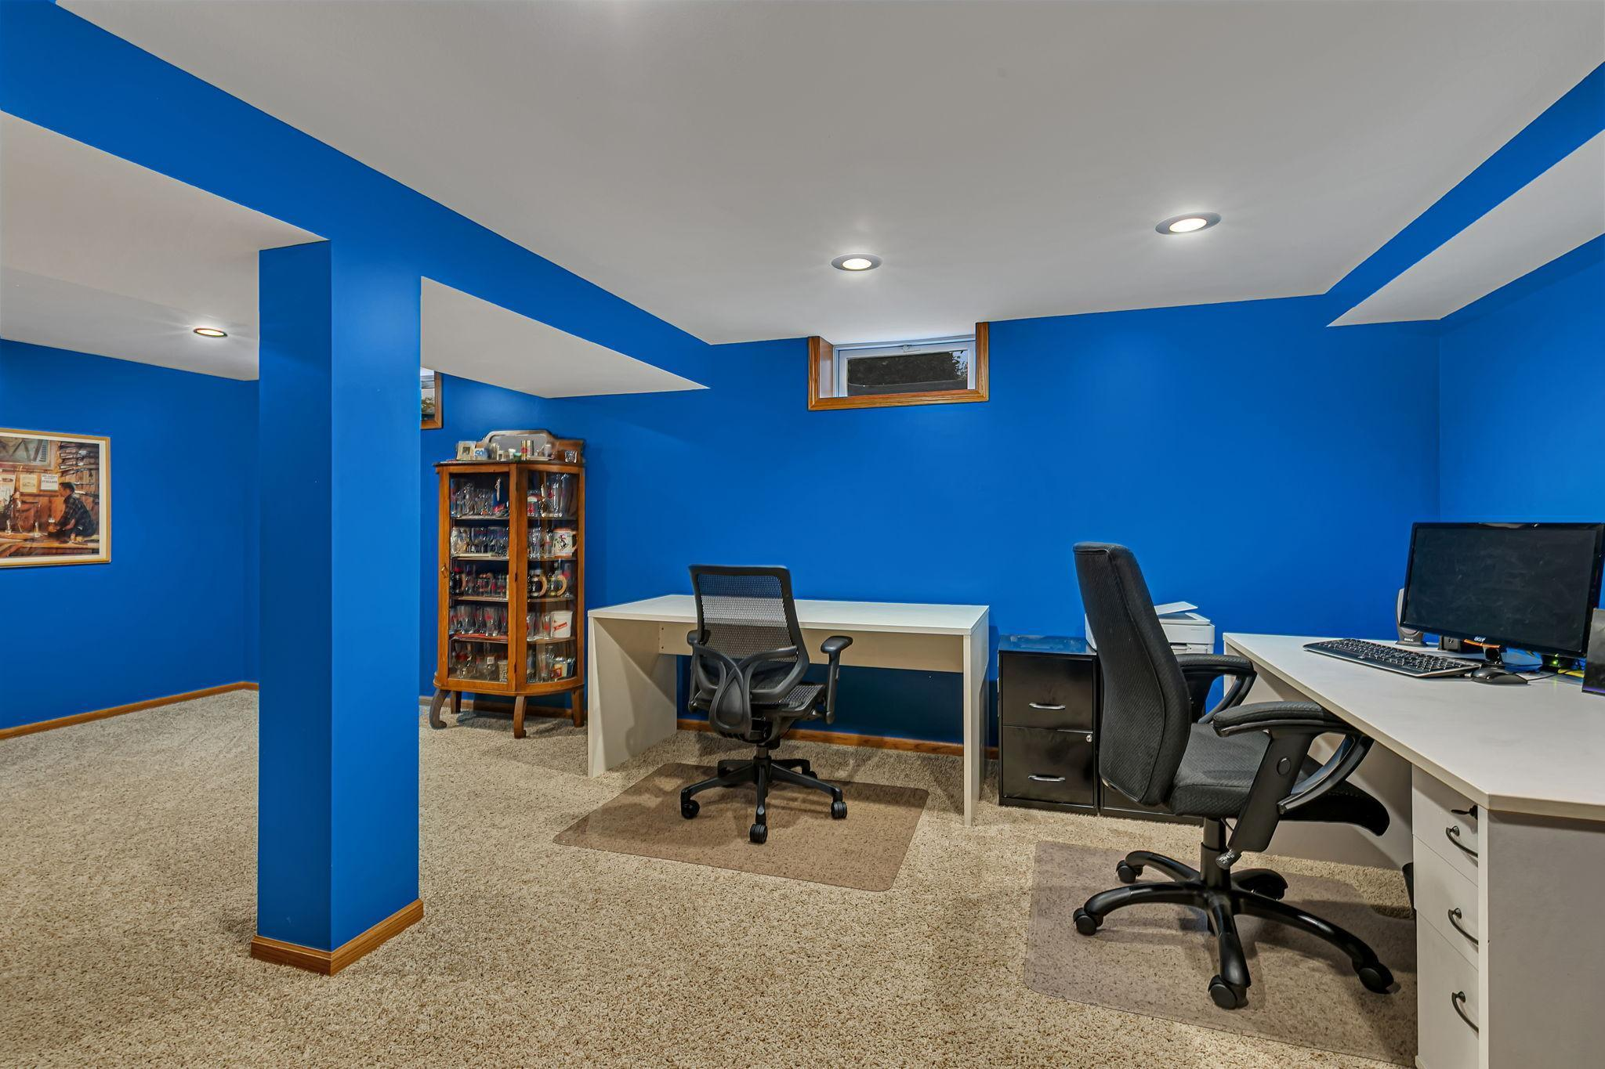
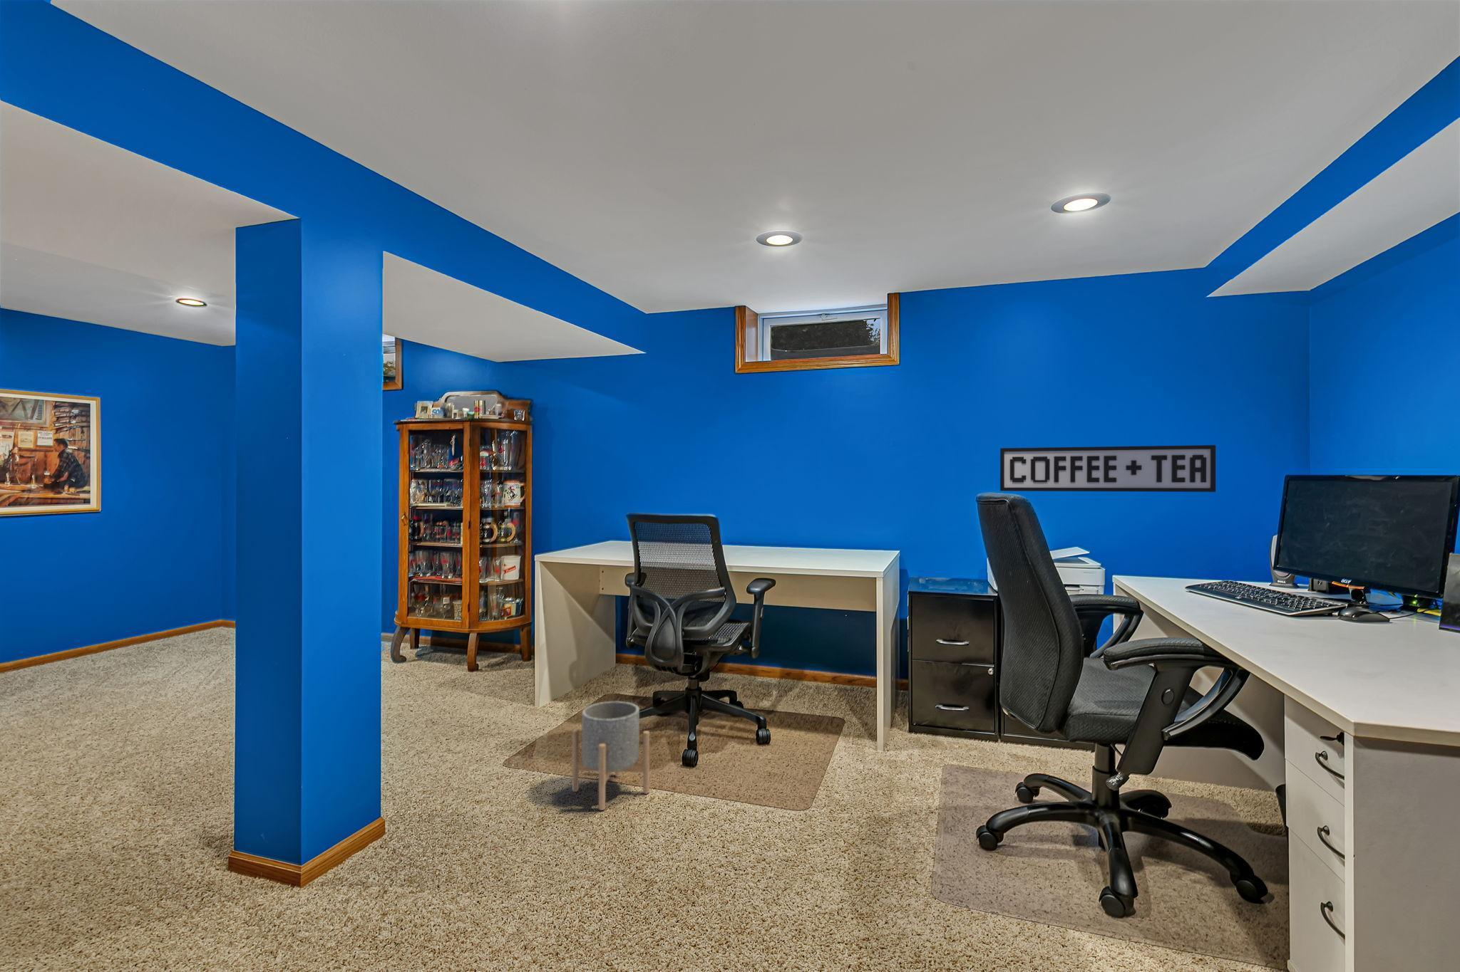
+ sign [1000,445,1216,493]
+ planter [571,701,650,811]
